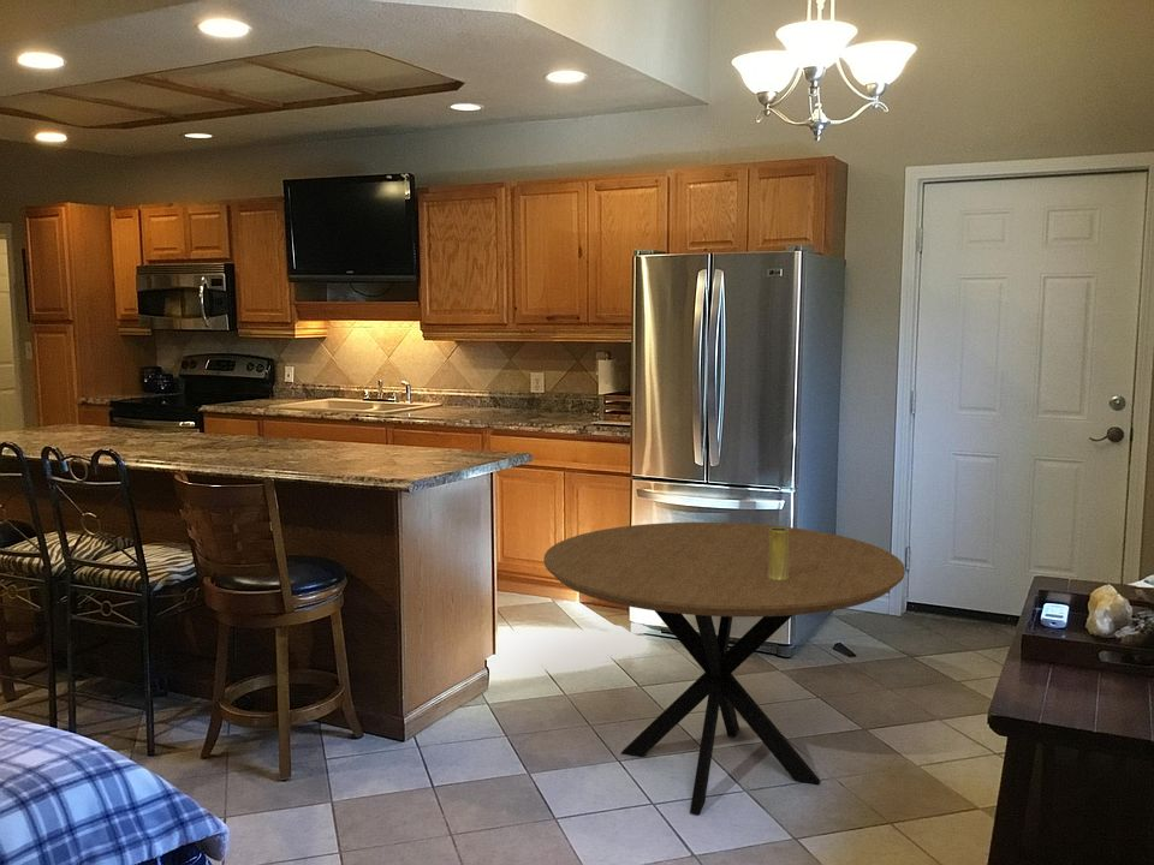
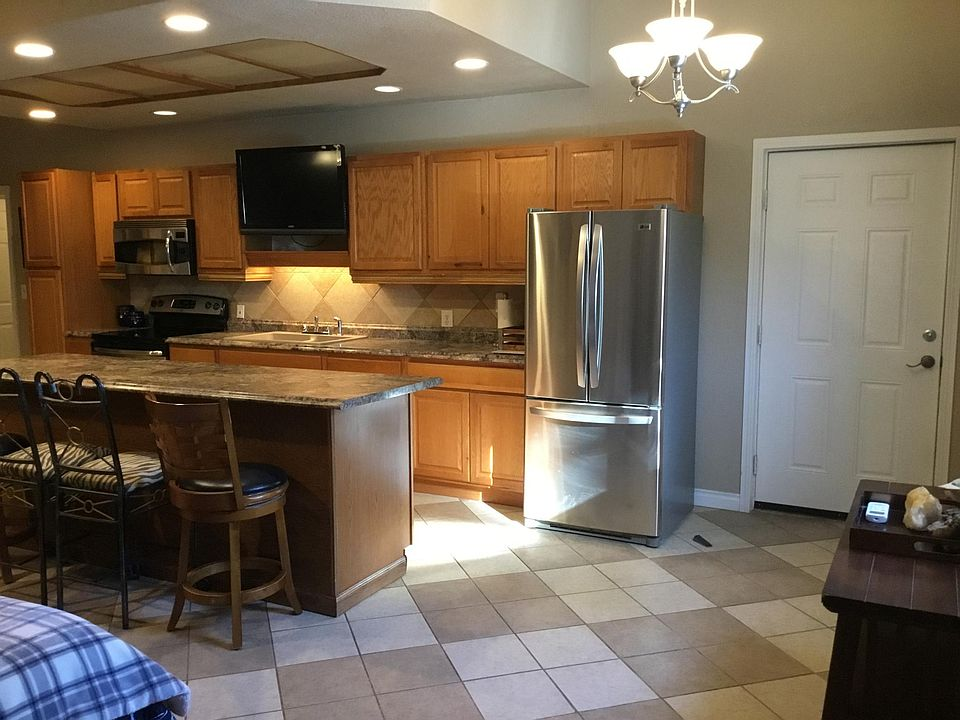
- vase [767,526,789,580]
- dining table [542,521,906,816]
